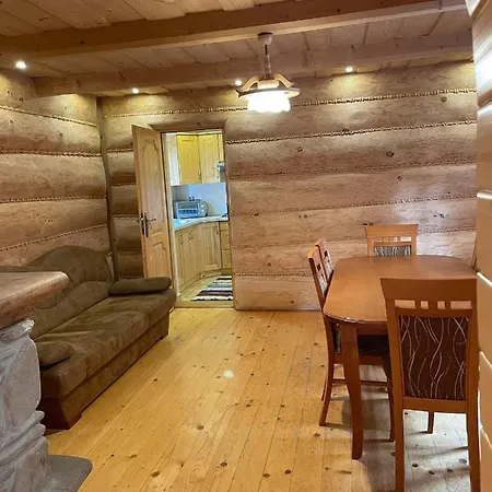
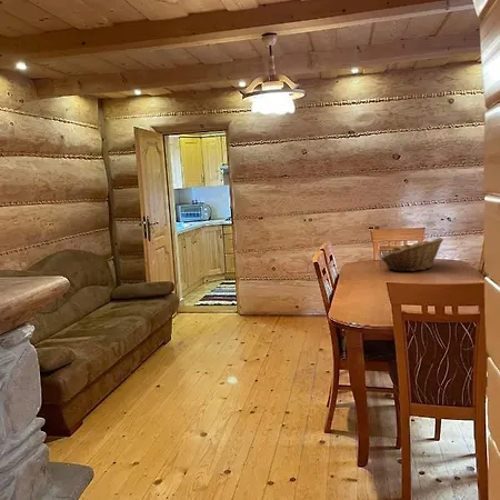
+ fruit basket [380,237,444,272]
